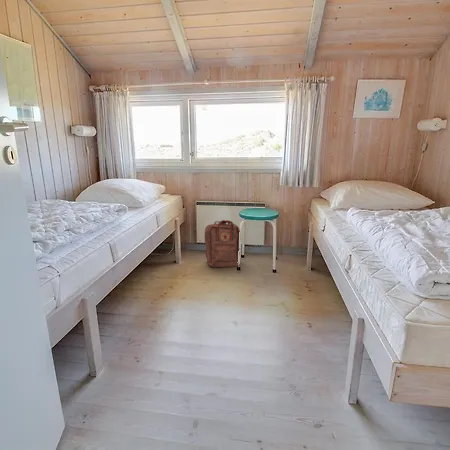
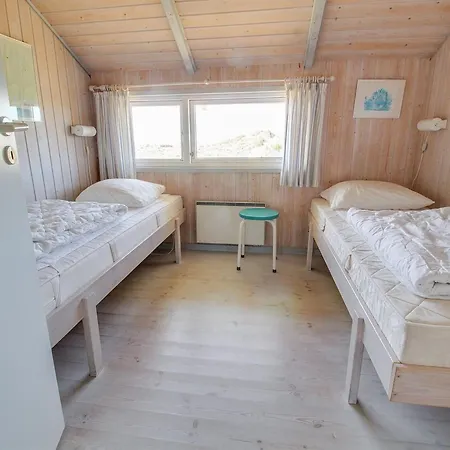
- backpack [204,219,241,268]
